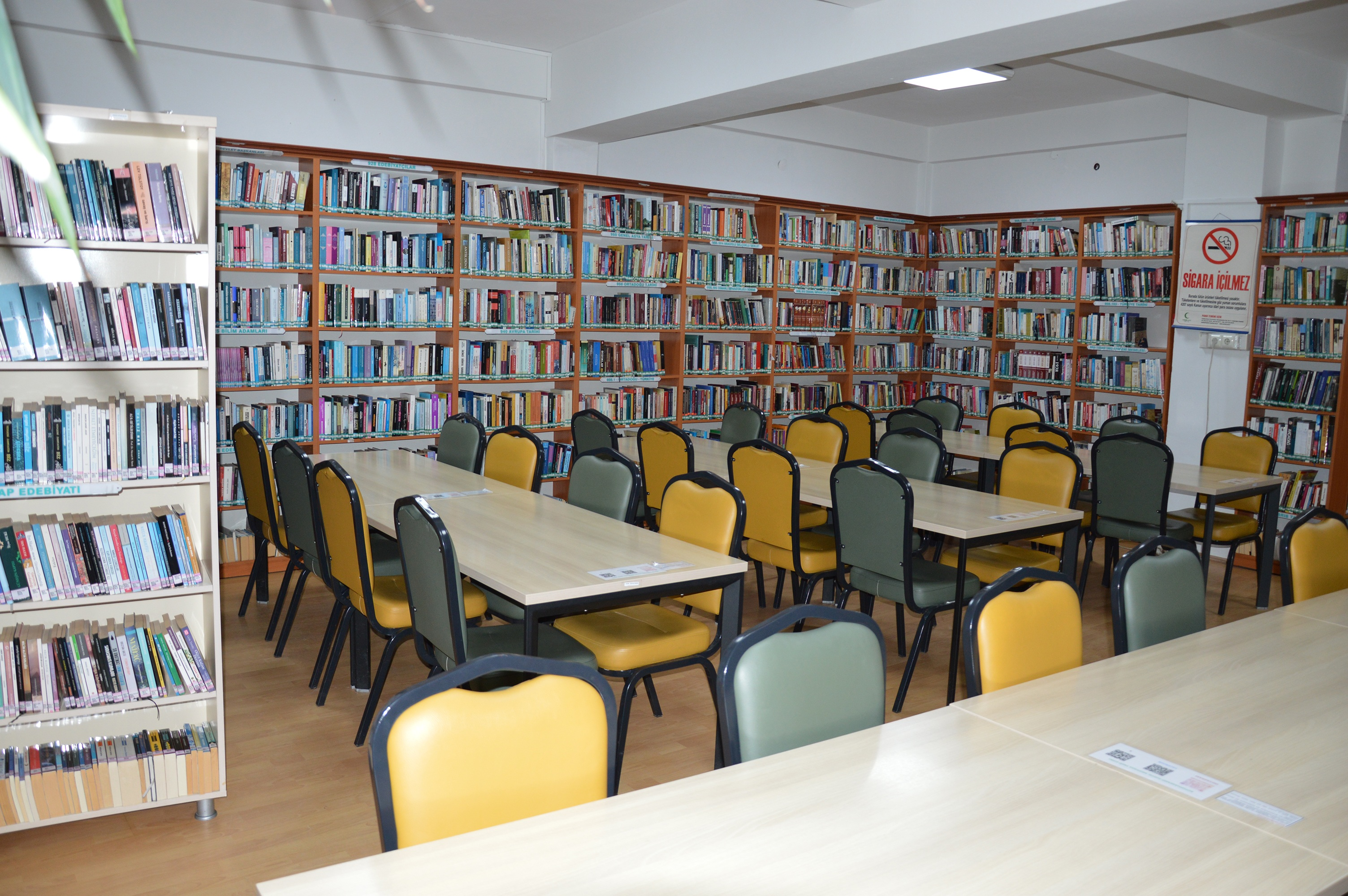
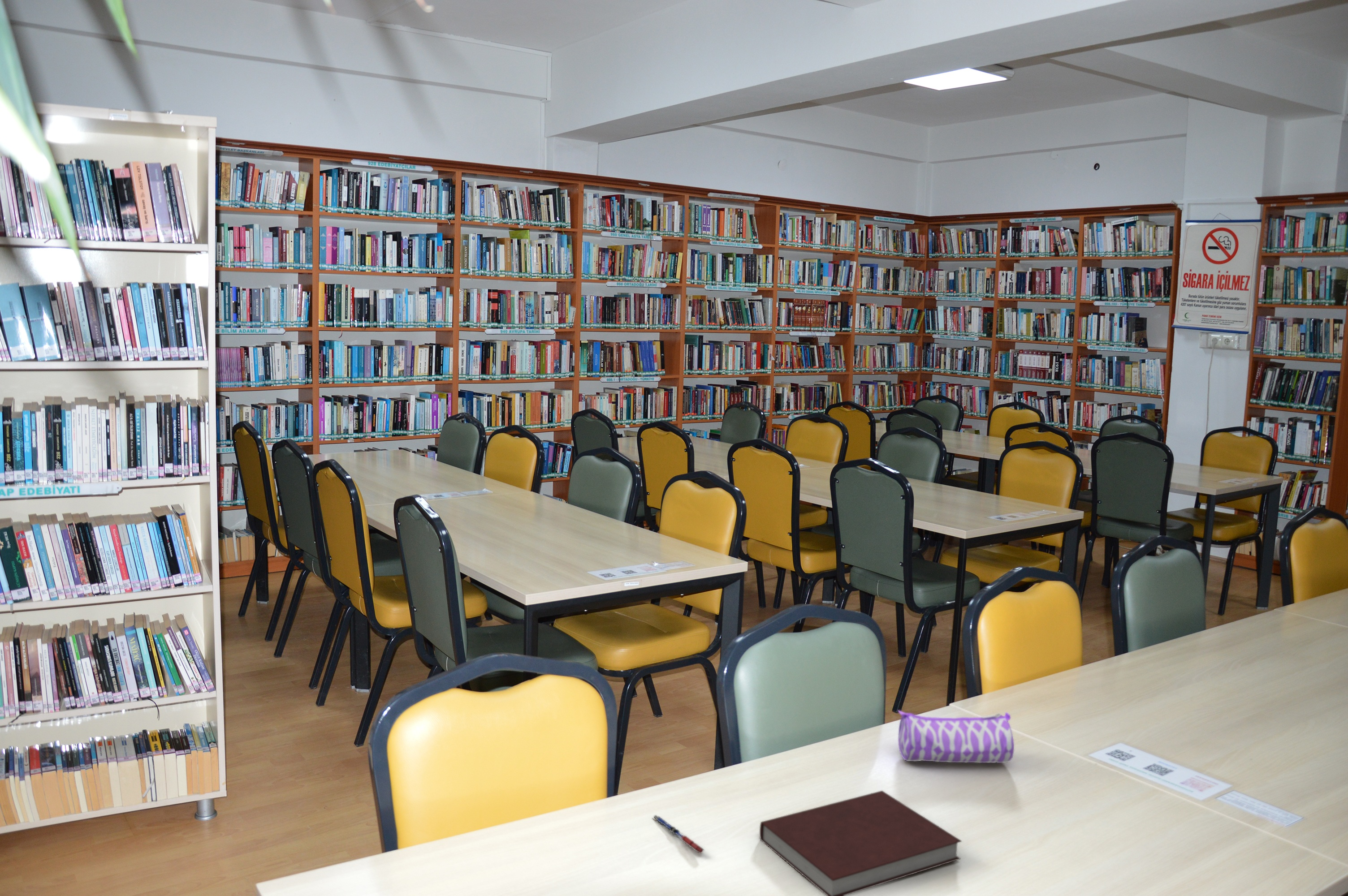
+ notebook [759,790,962,896]
+ pencil case [897,710,1015,763]
+ pen [652,814,705,854]
